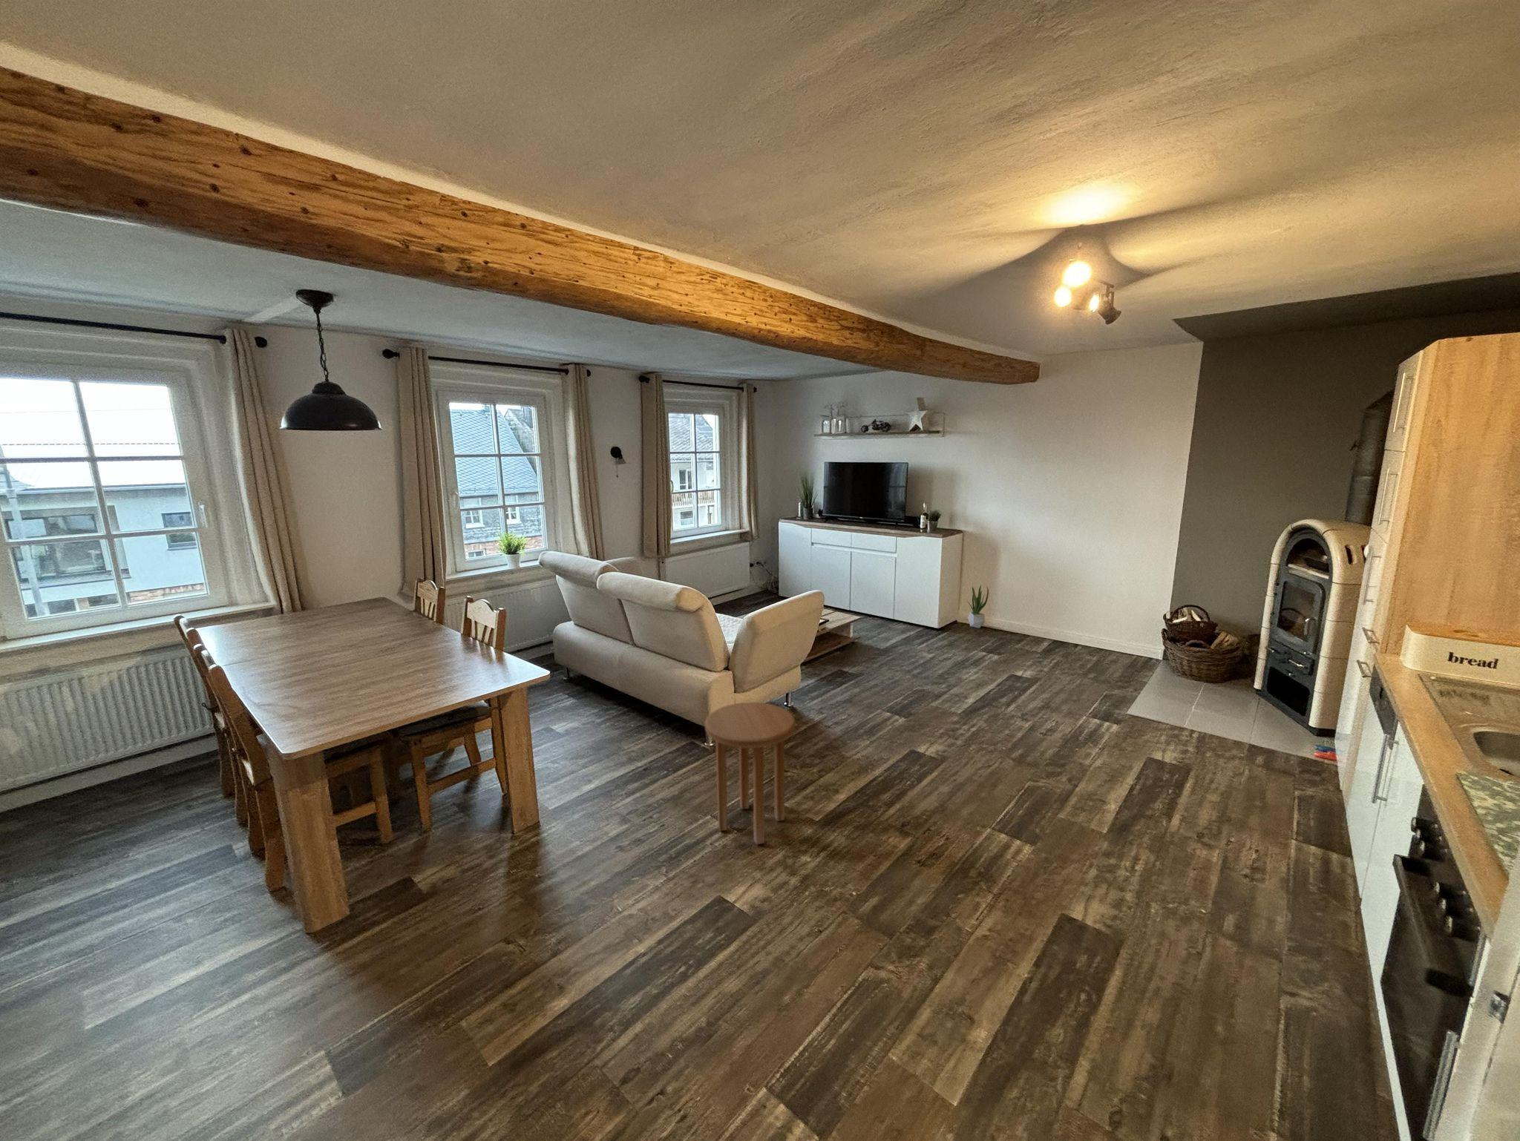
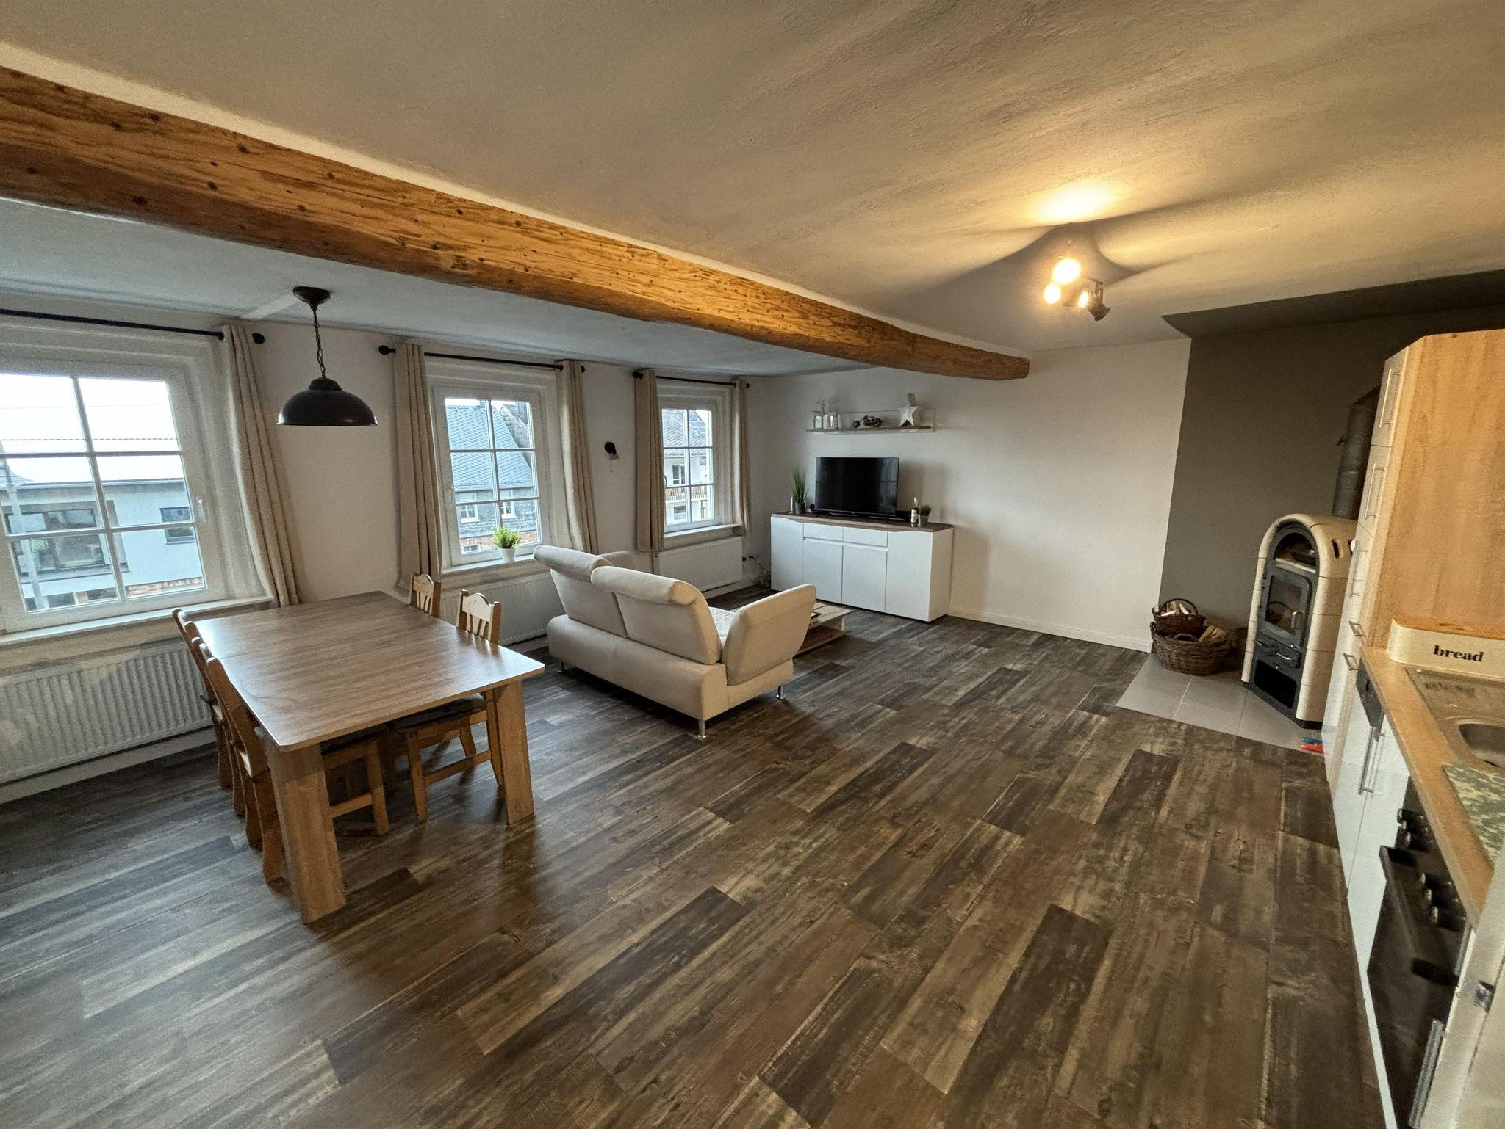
- potted plant [966,585,989,629]
- side table [705,702,796,845]
